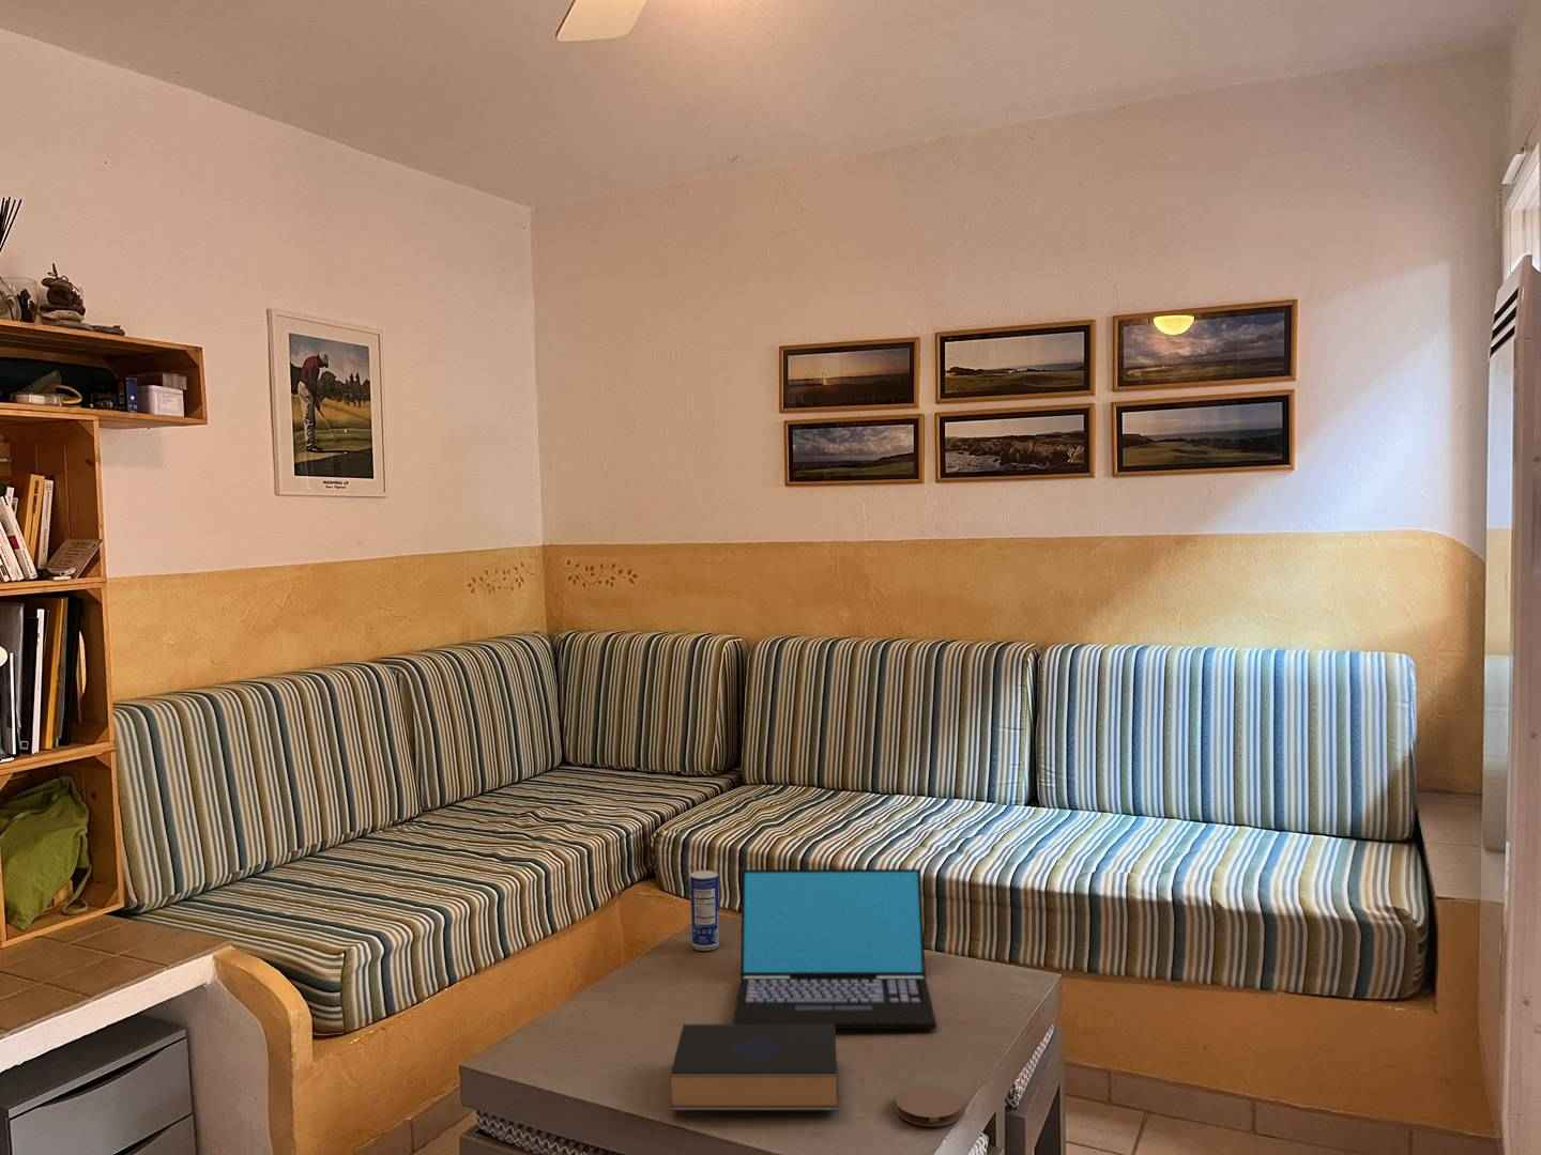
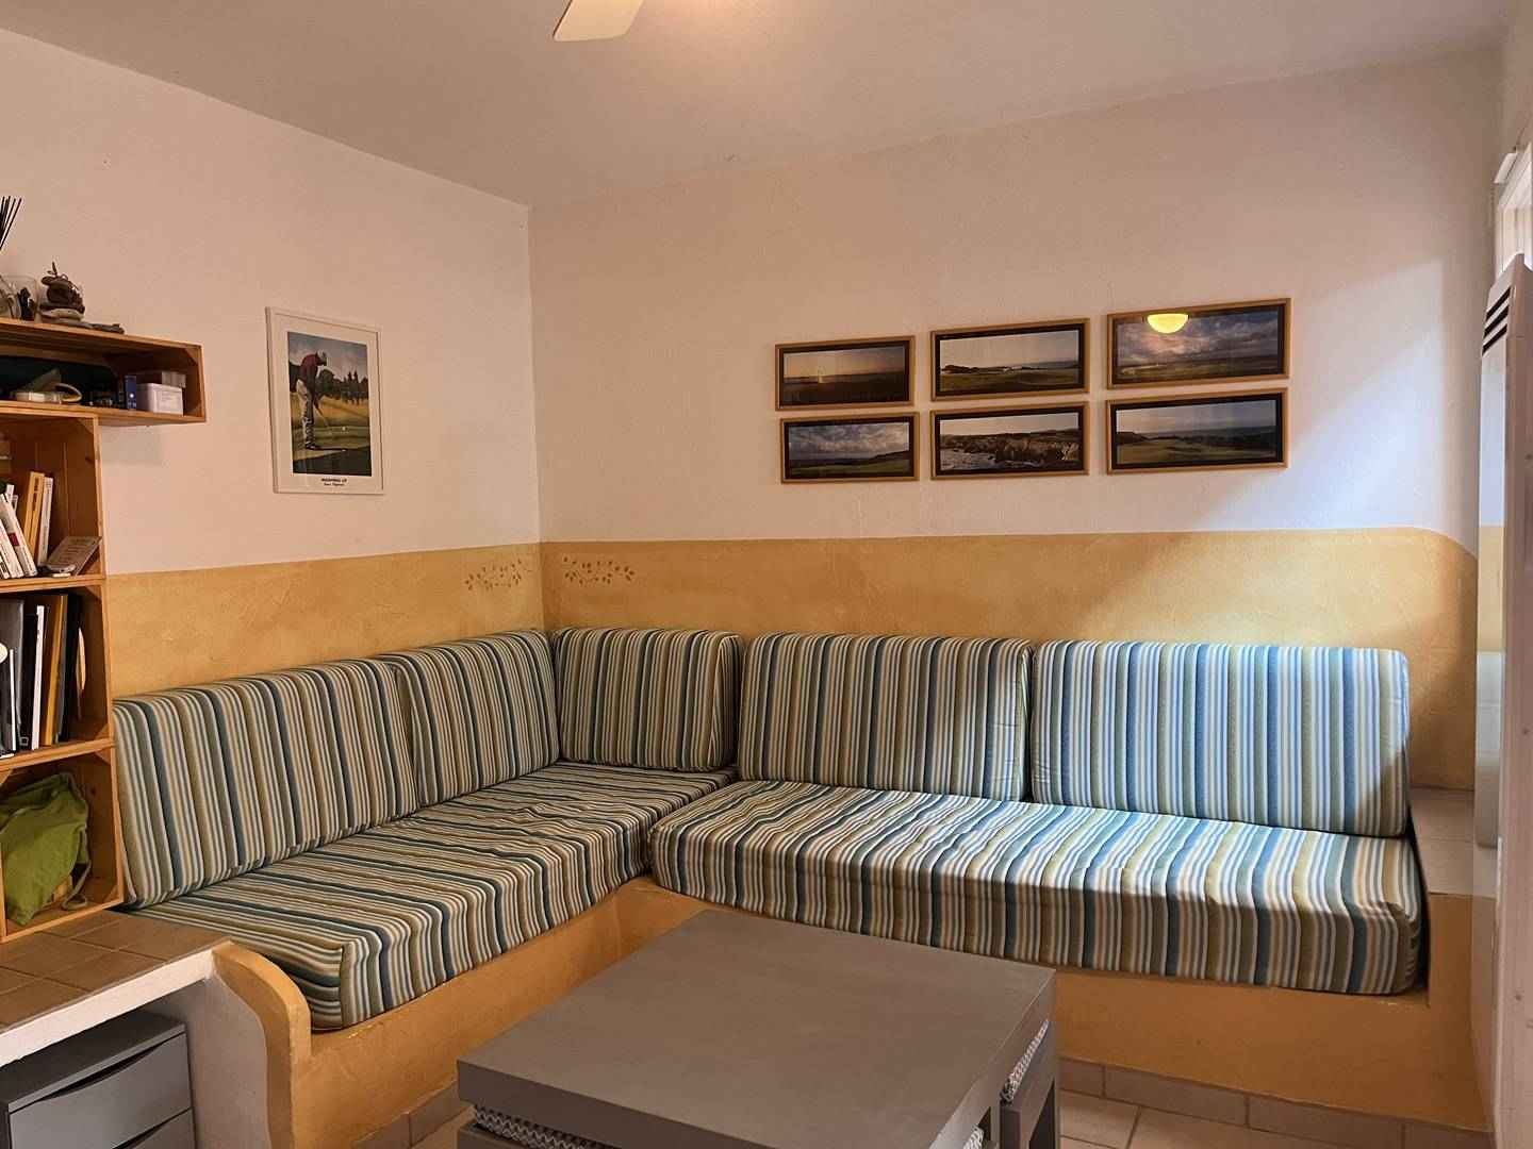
- book [669,1024,838,1111]
- coaster [894,1085,965,1127]
- laptop [730,869,938,1030]
- beverage can [689,870,721,952]
